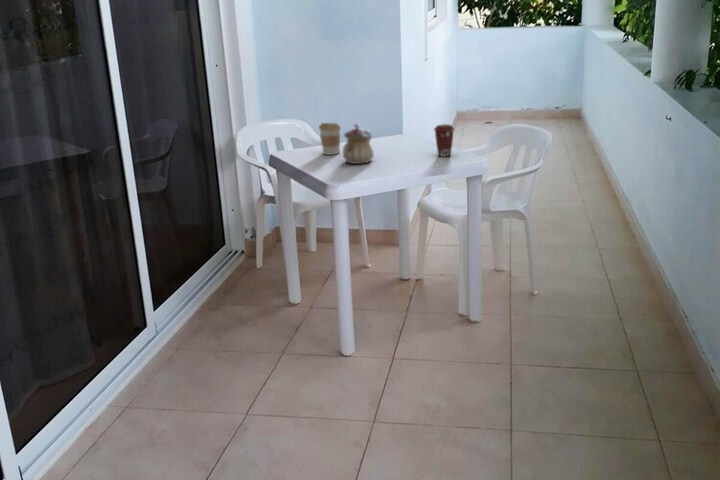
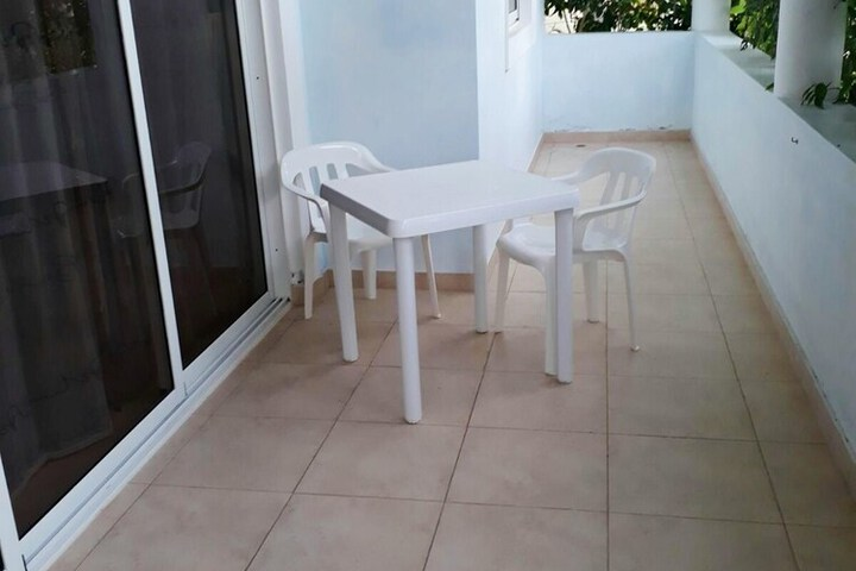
- teapot [342,123,375,165]
- coffee cup [318,122,342,156]
- coffee cup [433,123,455,157]
